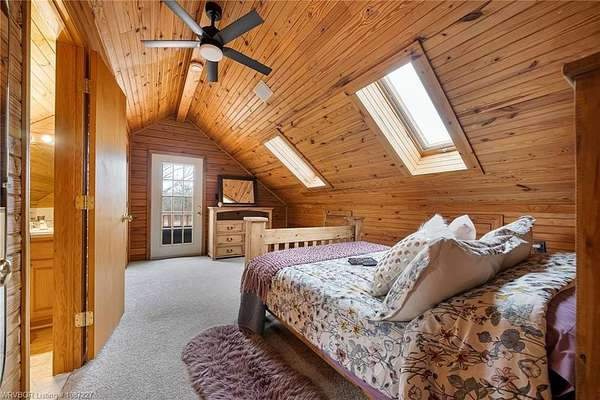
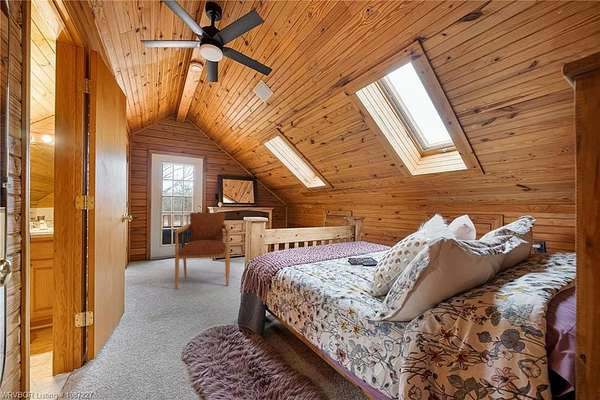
+ armchair [173,211,231,290]
